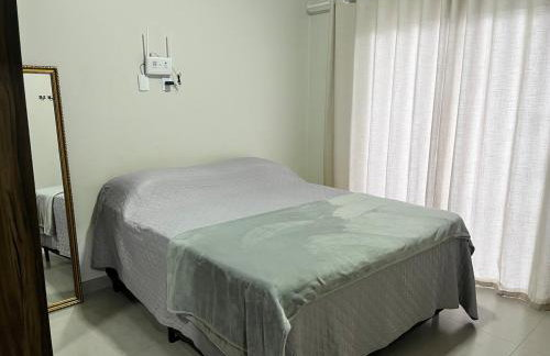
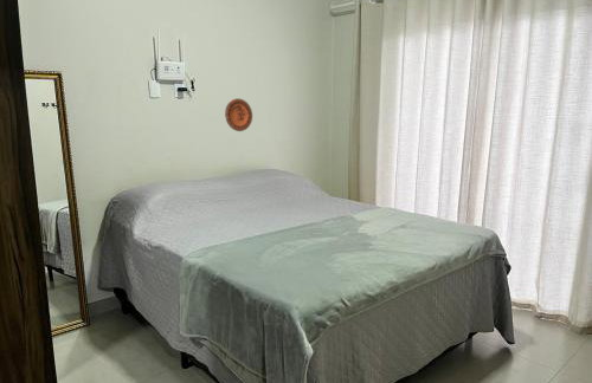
+ decorative plate [224,97,253,132]
